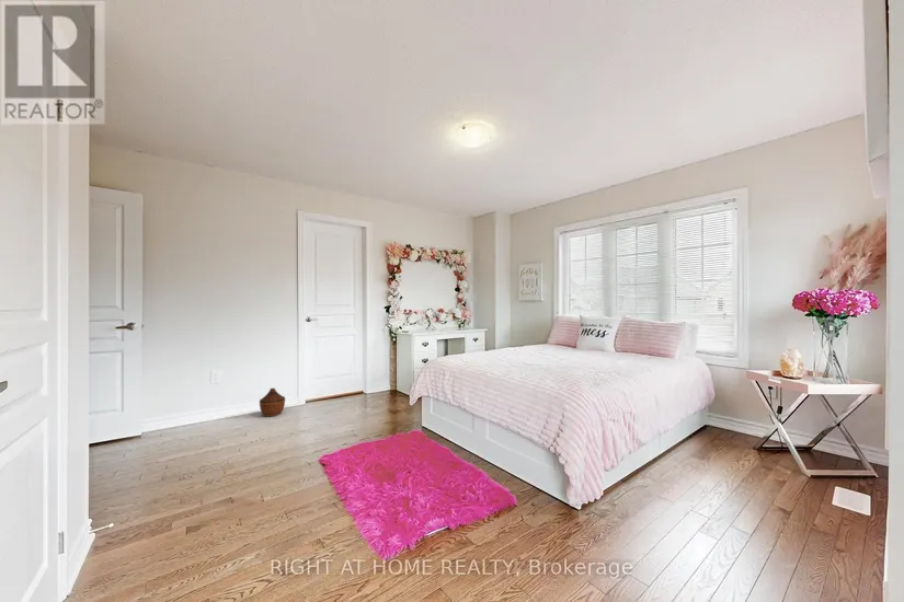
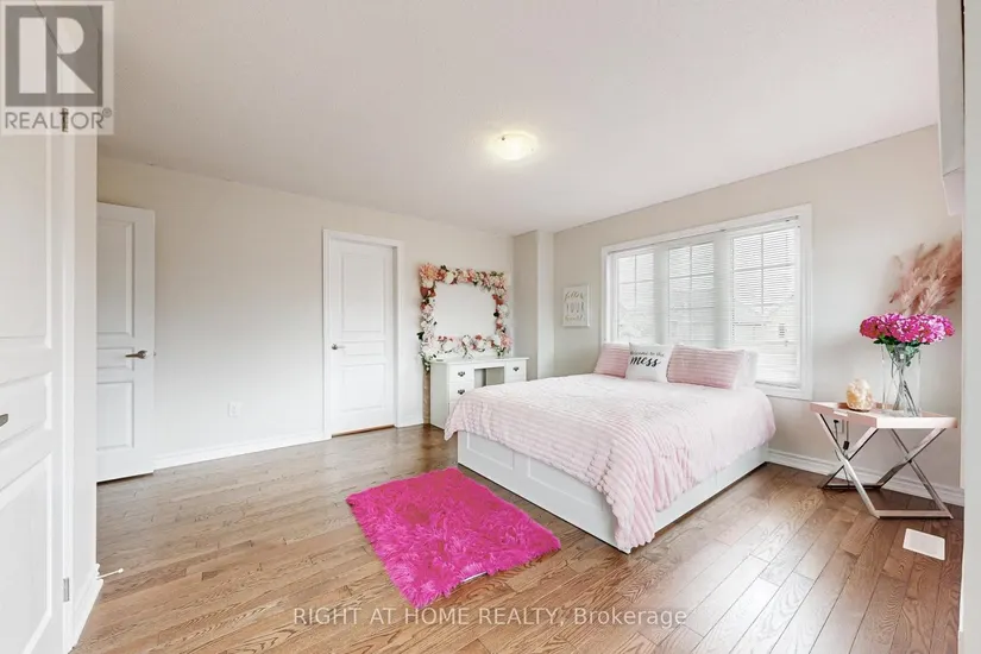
- woven basket [259,387,286,418]
